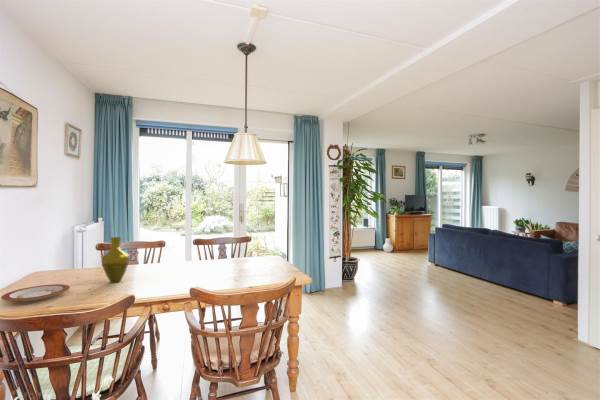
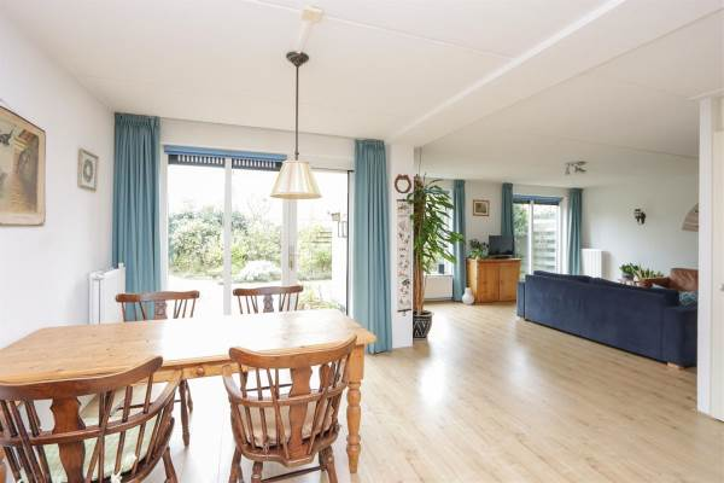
- plate [0,283,71,302]
- vase [100,236,130,284]
